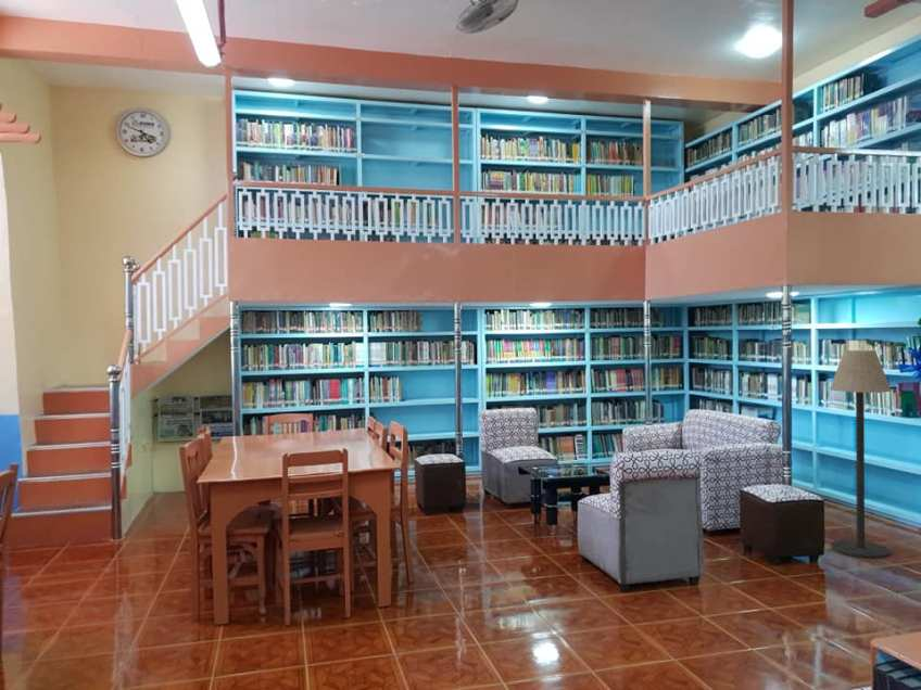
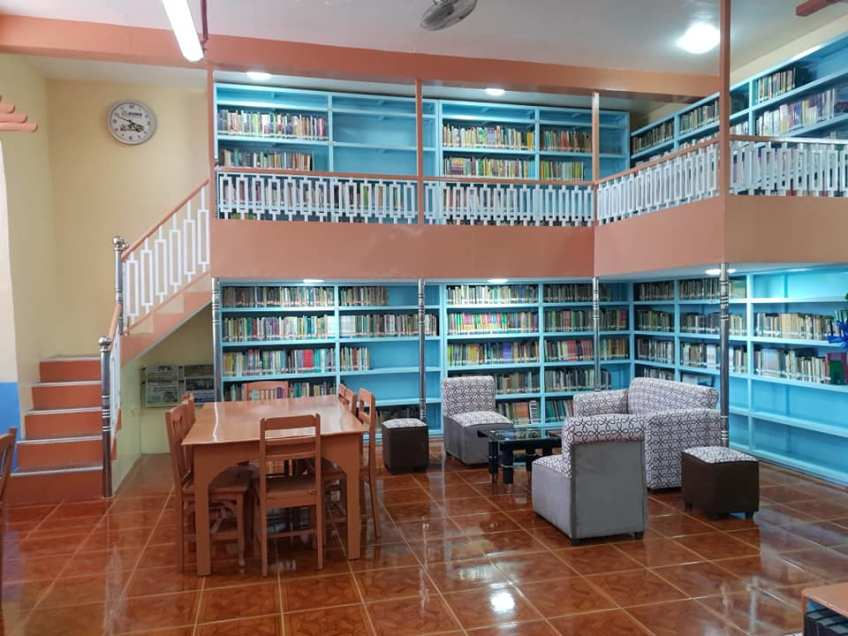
- floor lamp [829,349,893,560]
